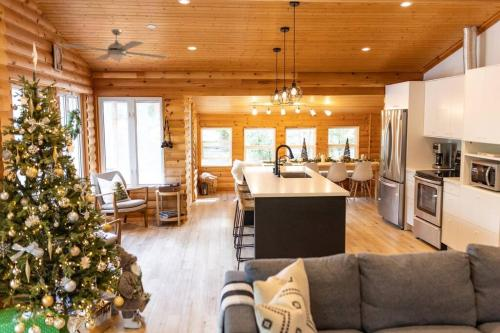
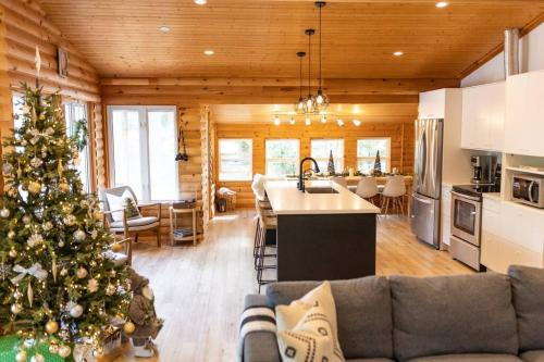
- electric fan [59,28,168,61]
